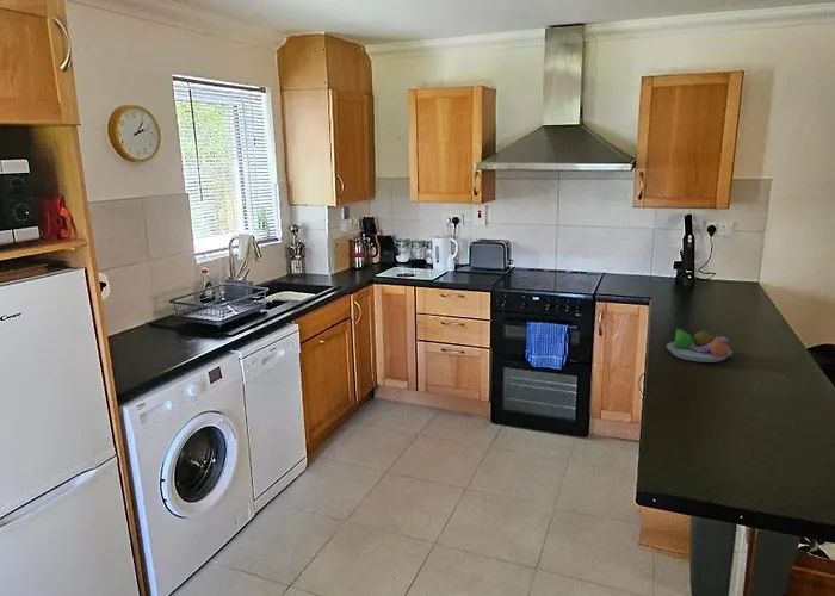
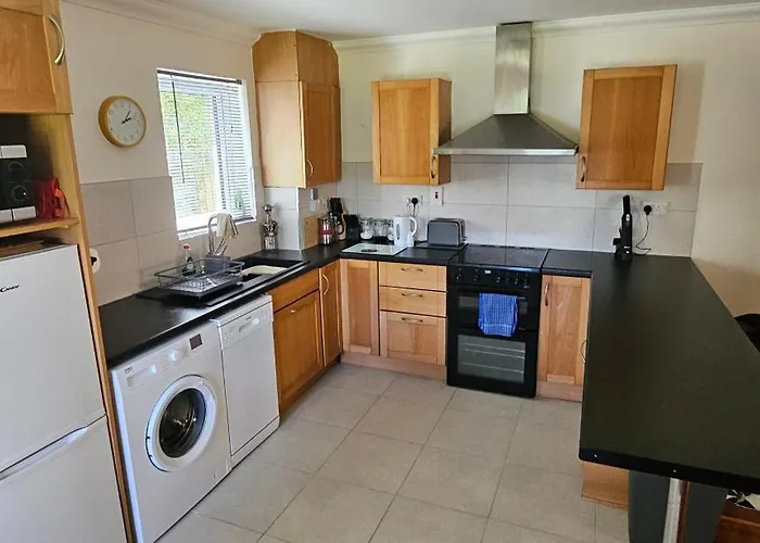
- fruit bowl [666,327,734,364]
